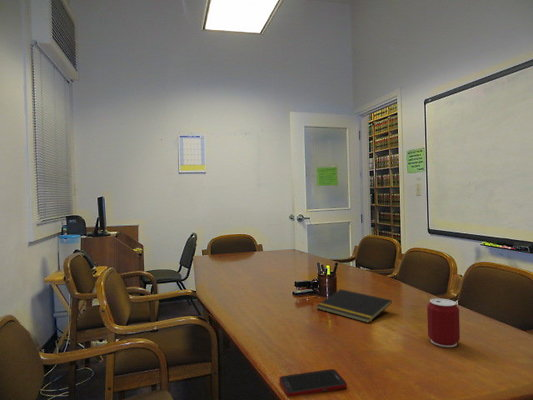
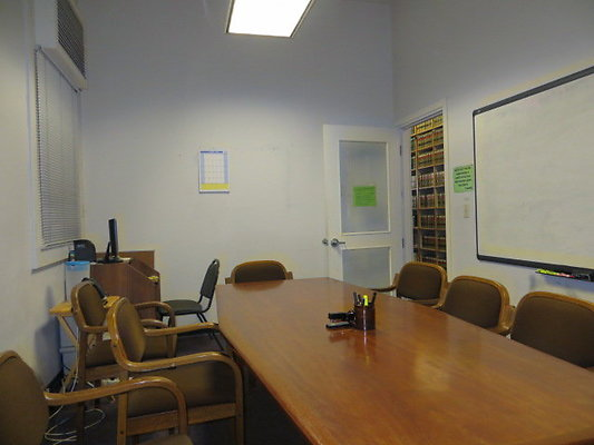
- cell phone [278,368,348,398]
- notepad [316,288,393,324]
- can [426,298,461,348]
